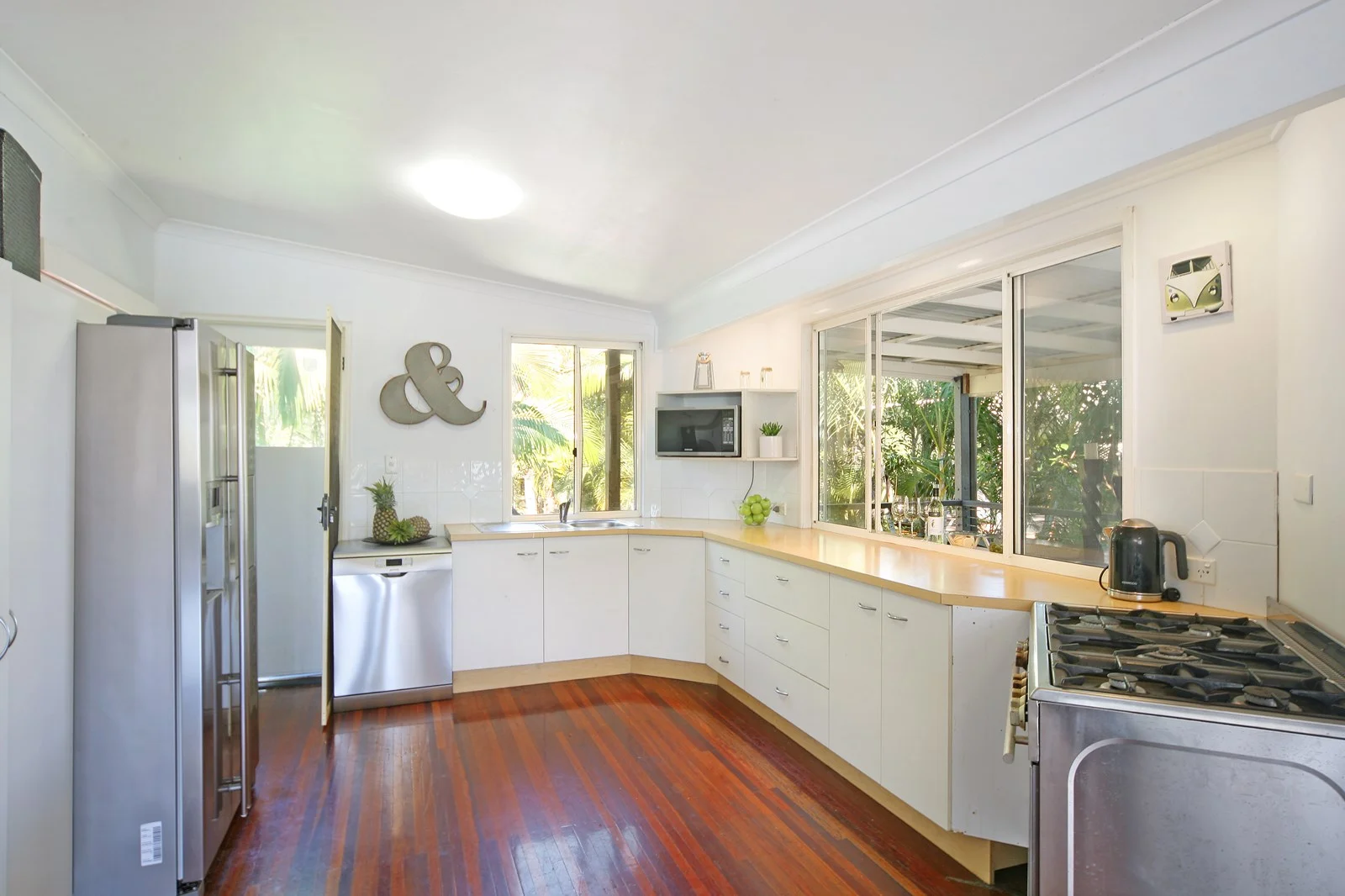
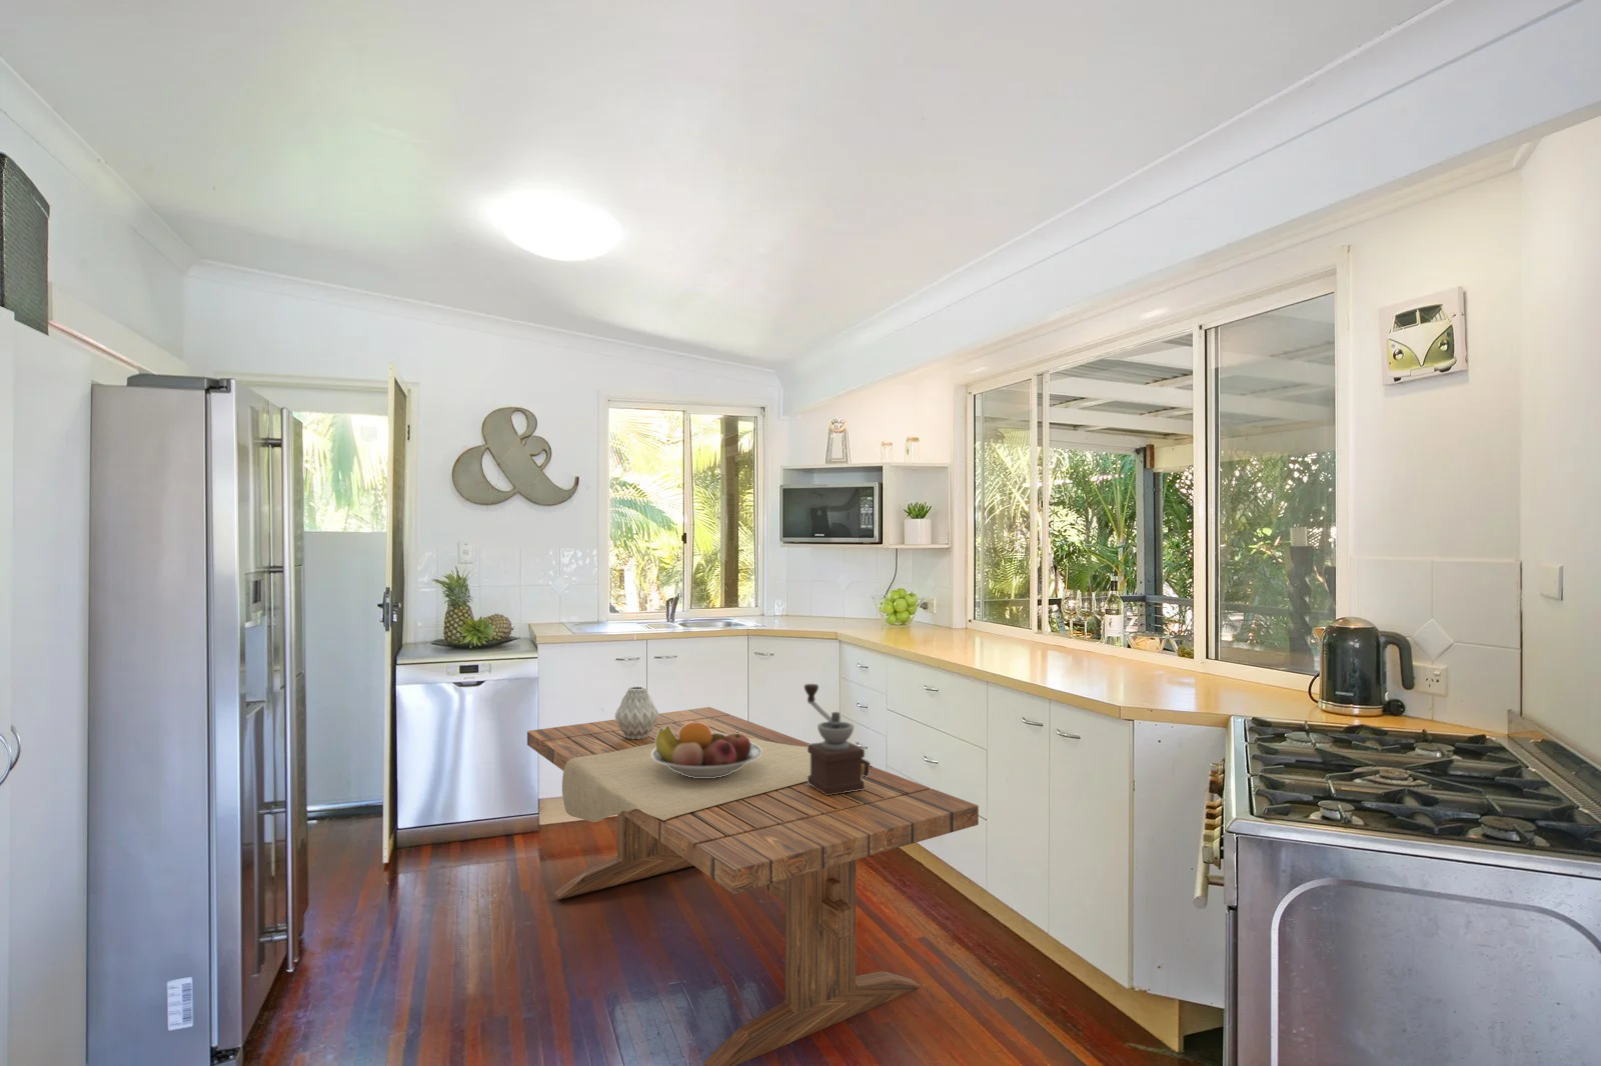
+ dining table [526,706,980,1066]
+ fruit bowl [651,722,762,778]
+ coffee grinder [803,683,871,795]
+ vase [614,686,659,739]
